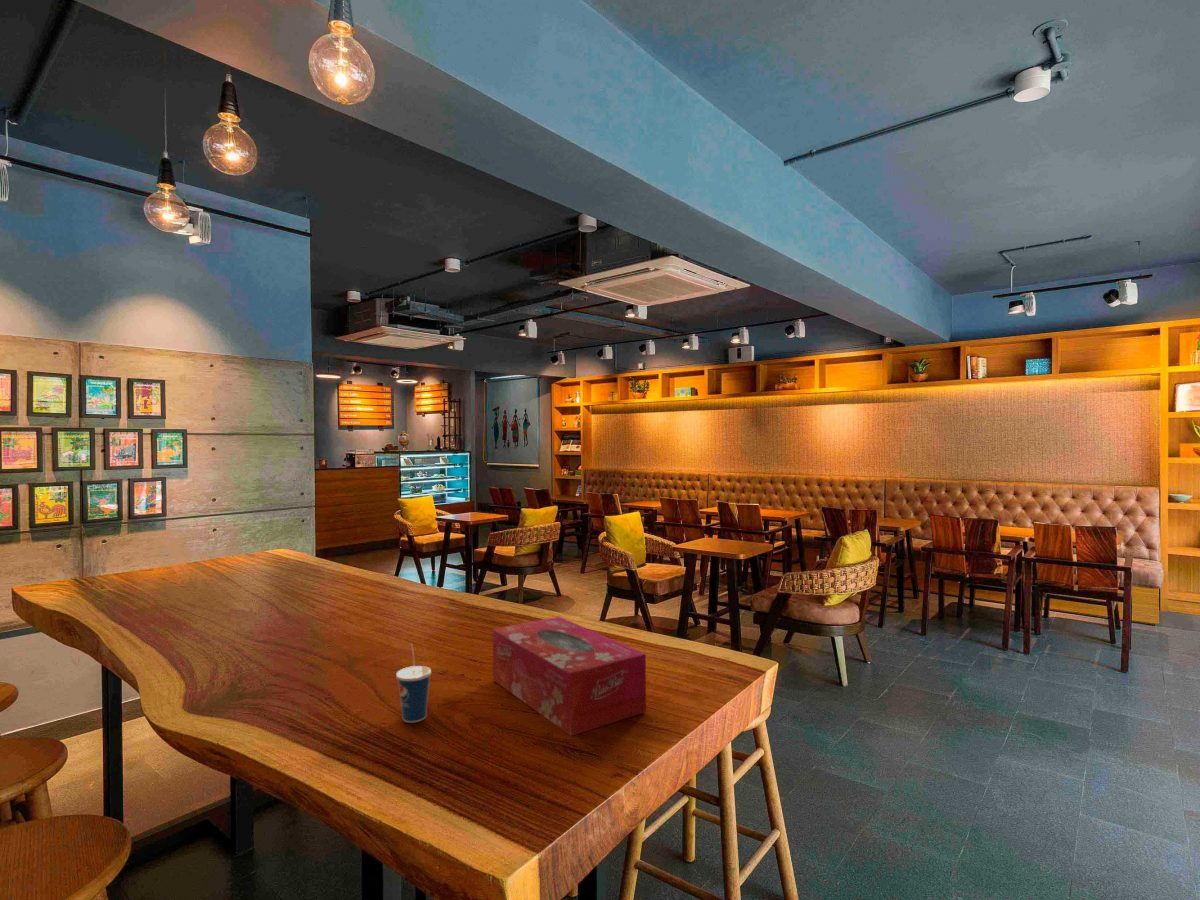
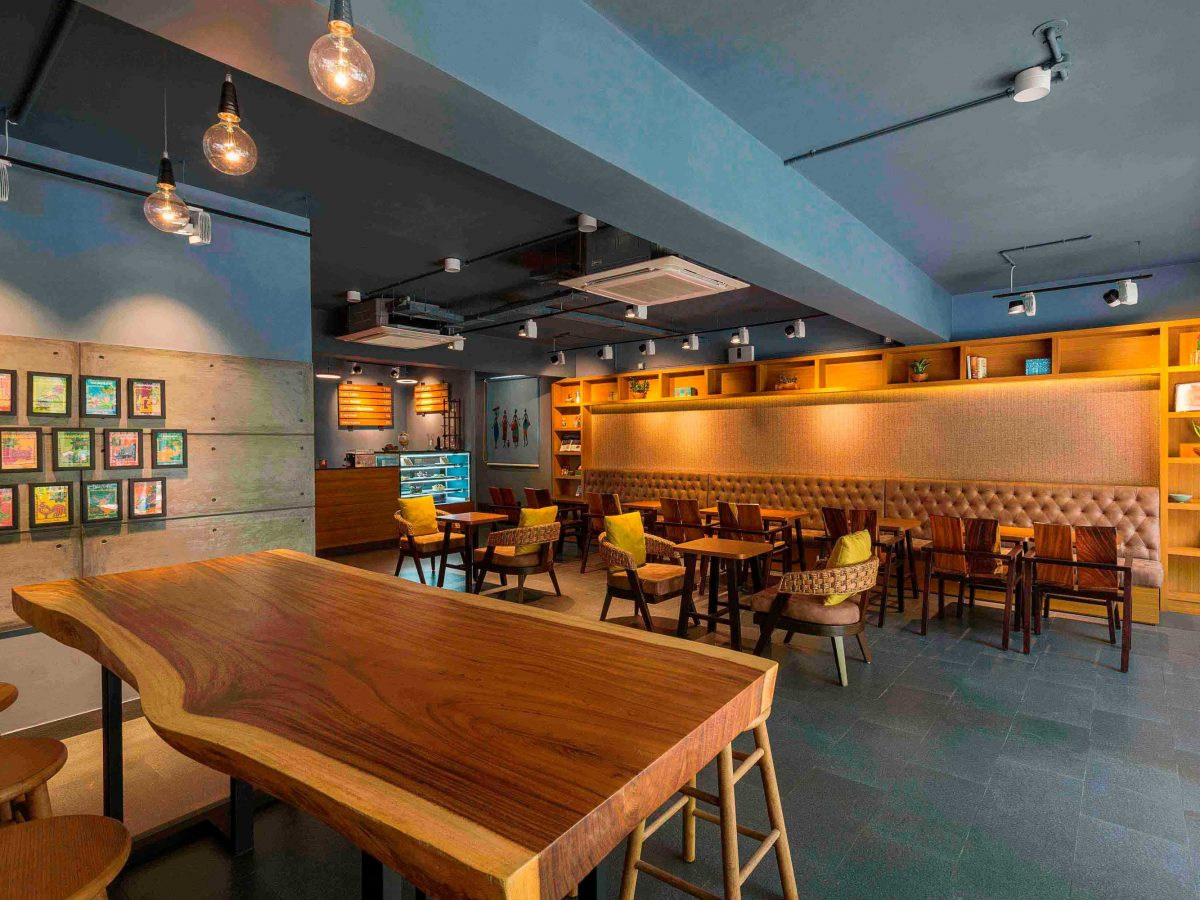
- tissue box [492,615,647,737]
- cup [395,643,433,724]
